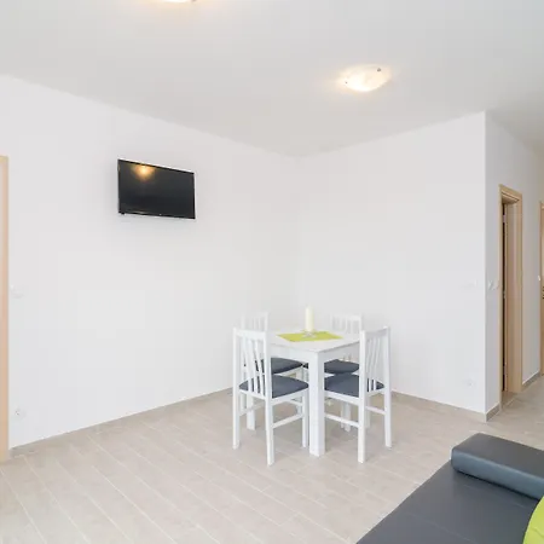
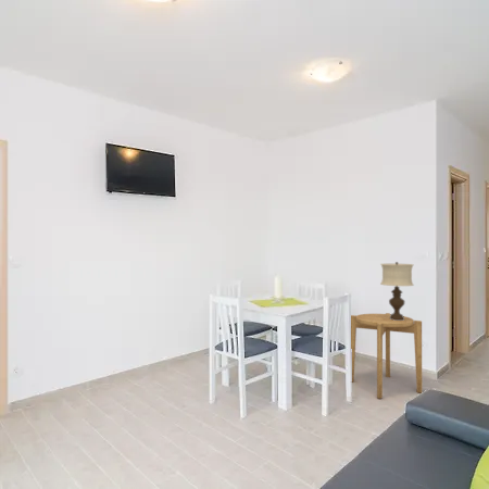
+ table lamp [379,261,415,321]
+ side table [350,312,423,400]
